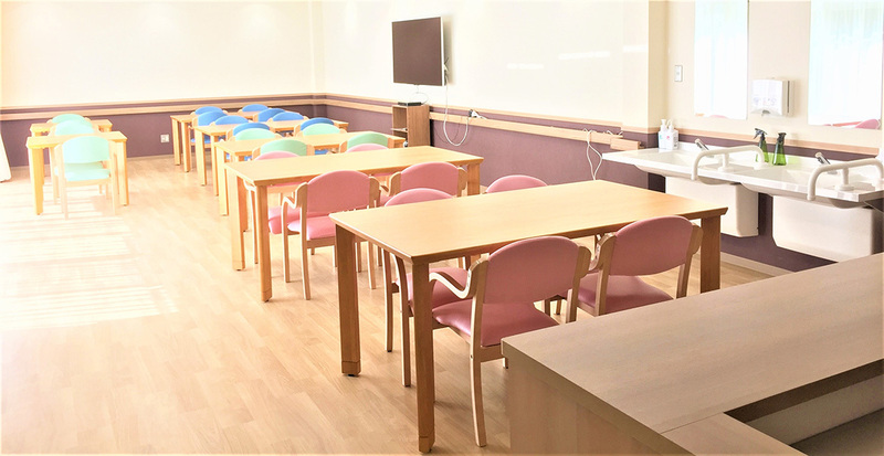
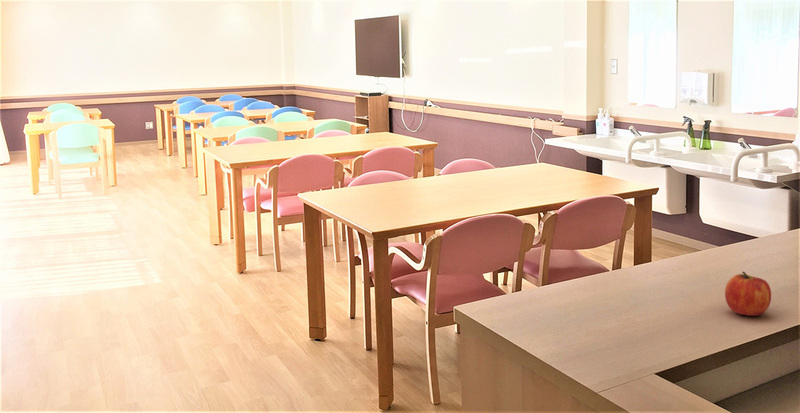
+ fruit [724,271,772,317]
